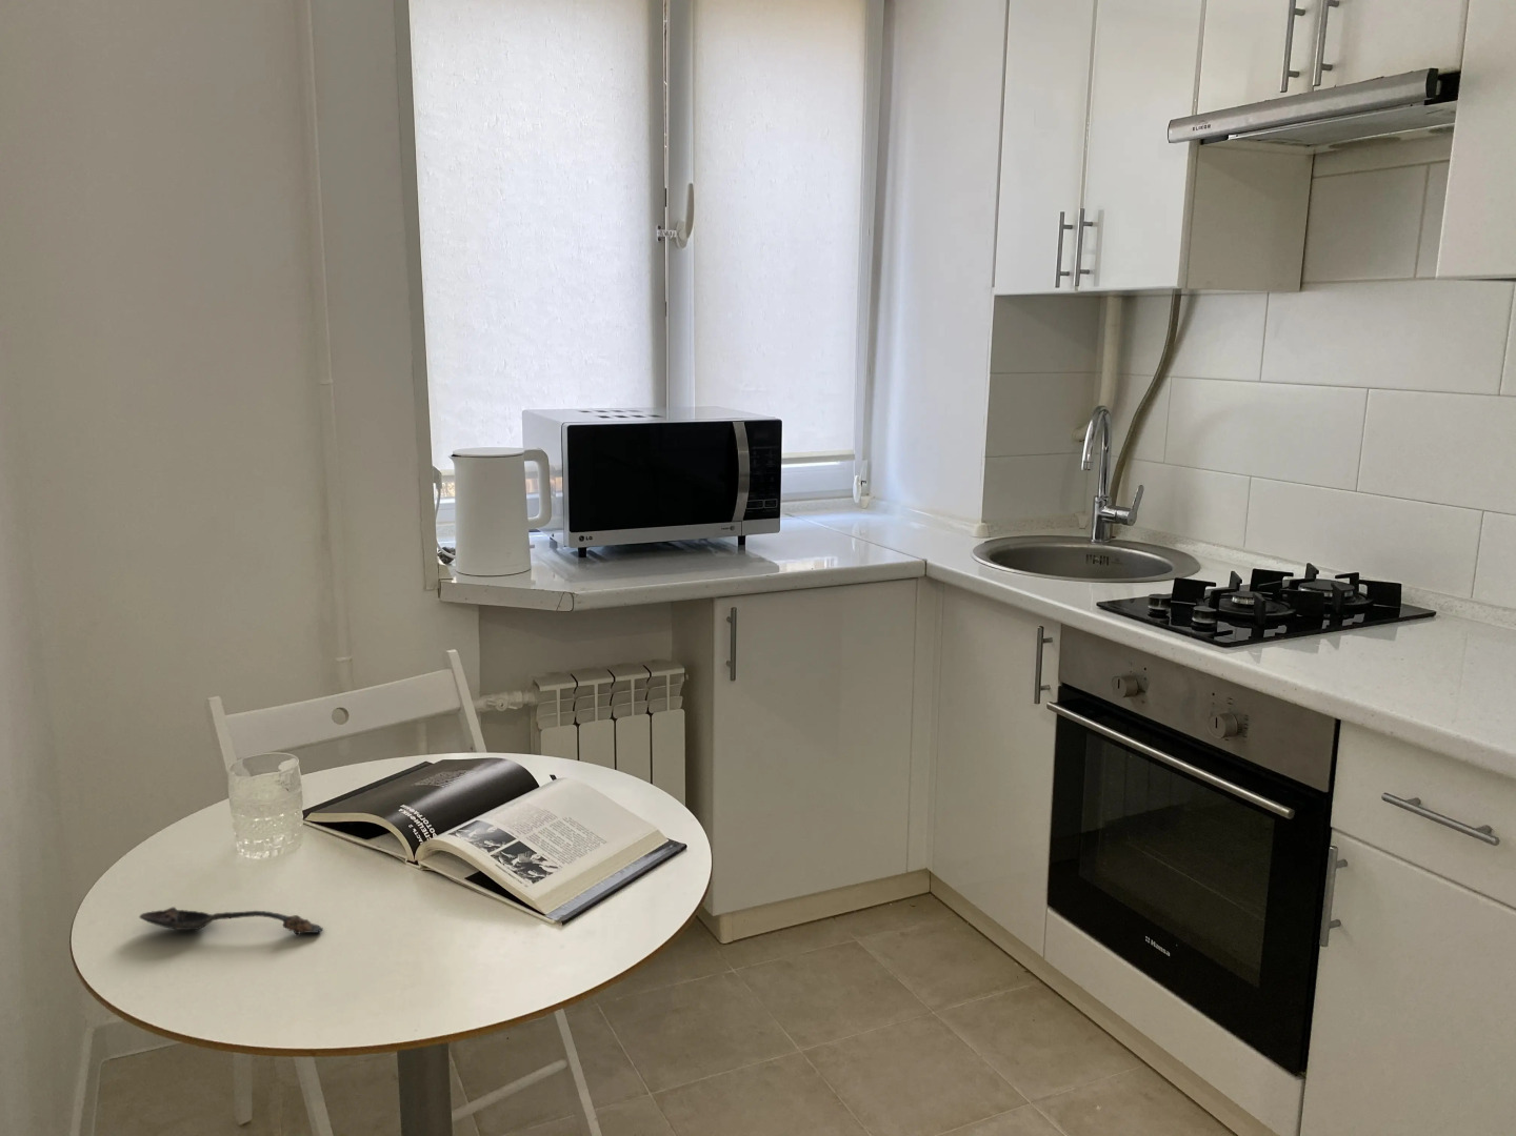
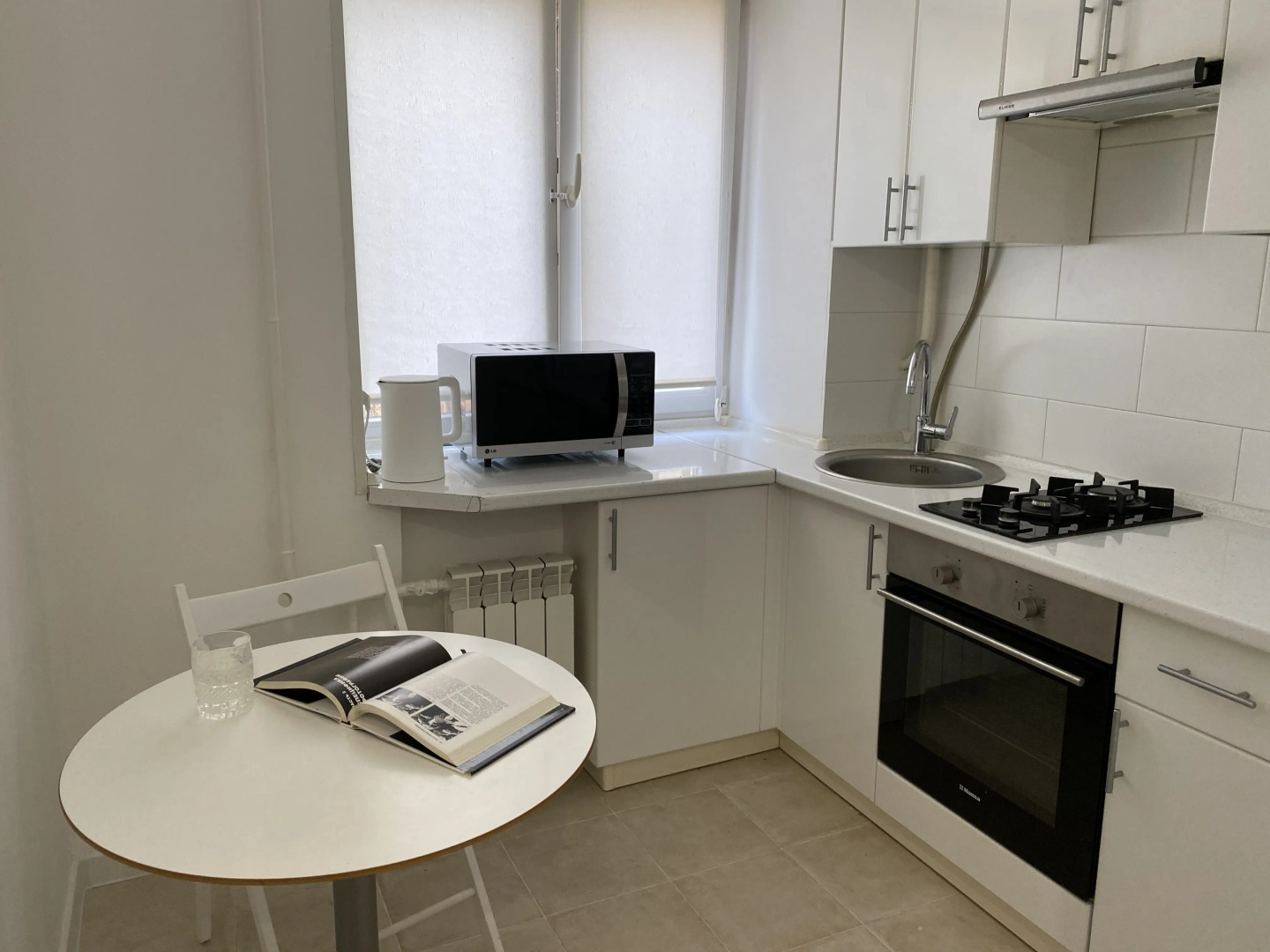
- spoon [138,907,325,937]
